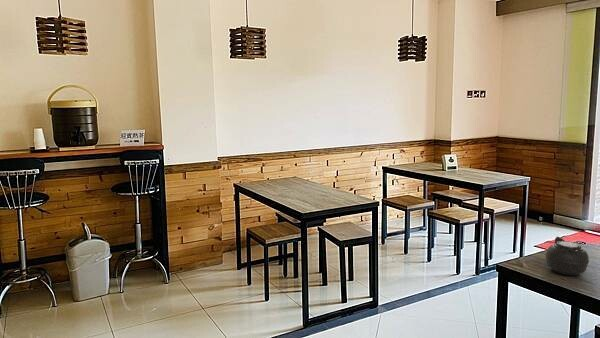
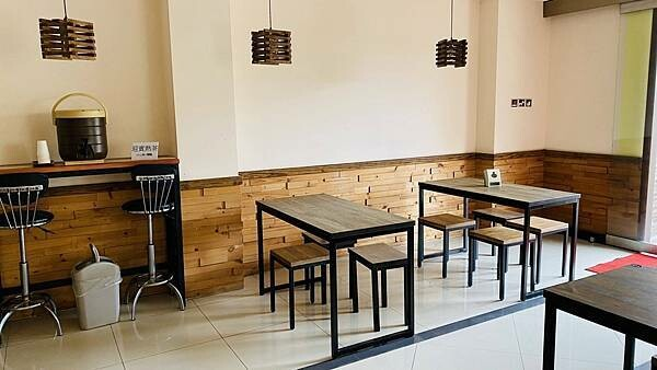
- teapot [545,236,590,276]
